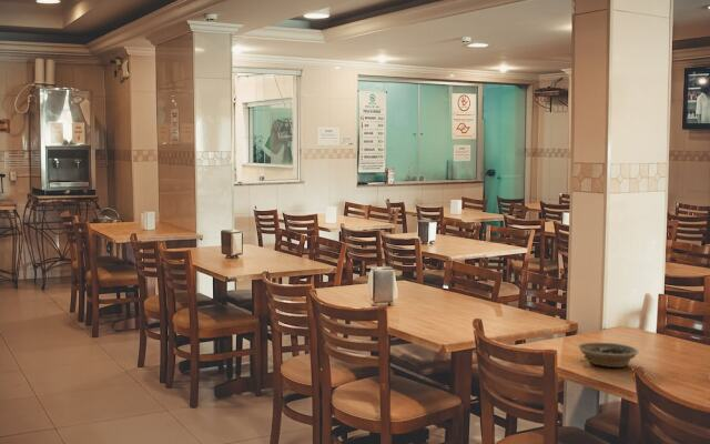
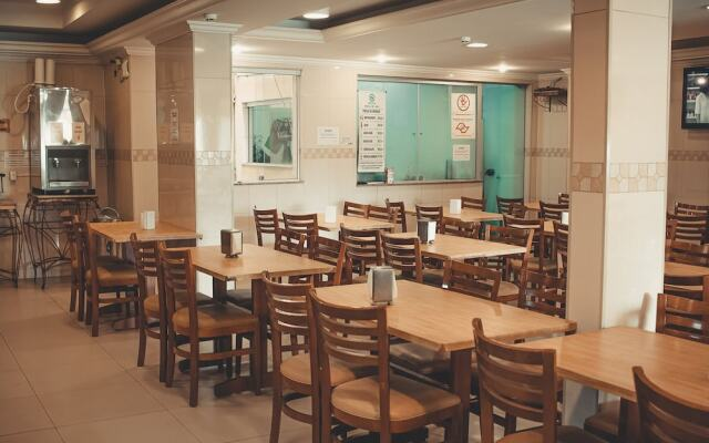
- bowl [577,342,640,369]
